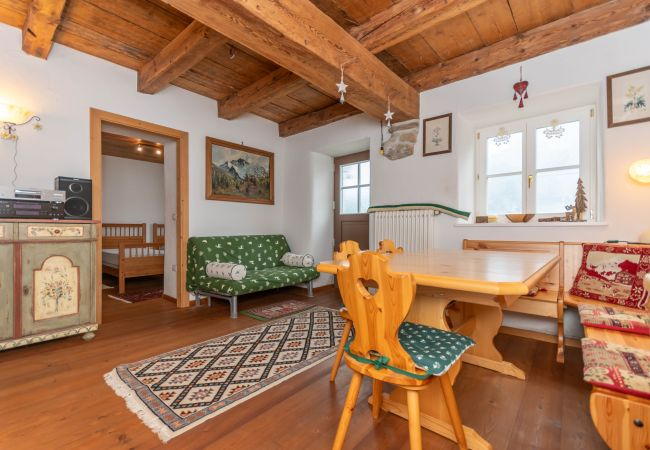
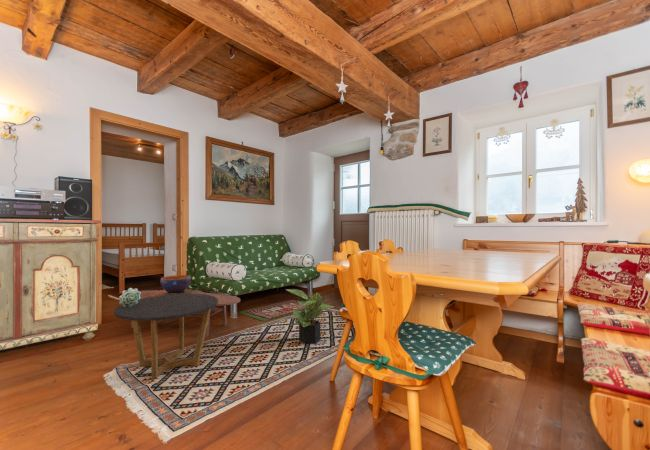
+ potted plant [284,288,336,345]
+ coffee table [130,289,241,337]
+ side table [113,293,218,380]
+ decorative bowl [147,274,205,297]
+ succulent plant [118,287,141,307]
